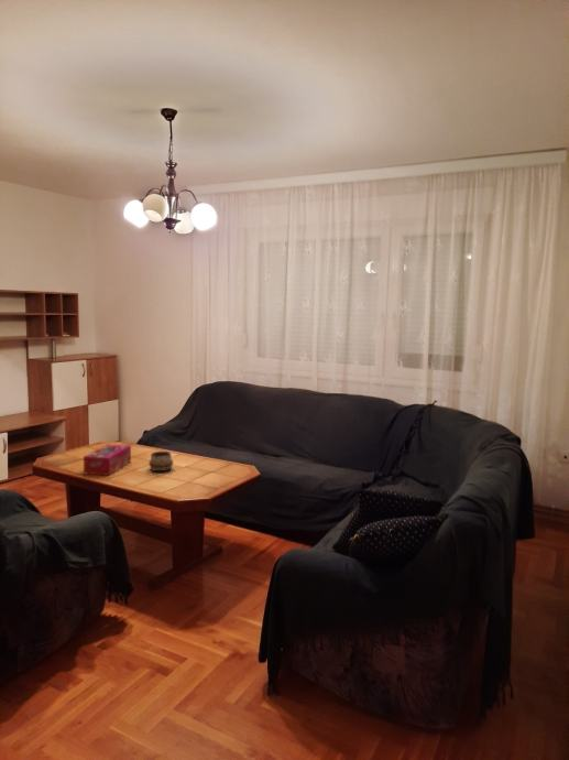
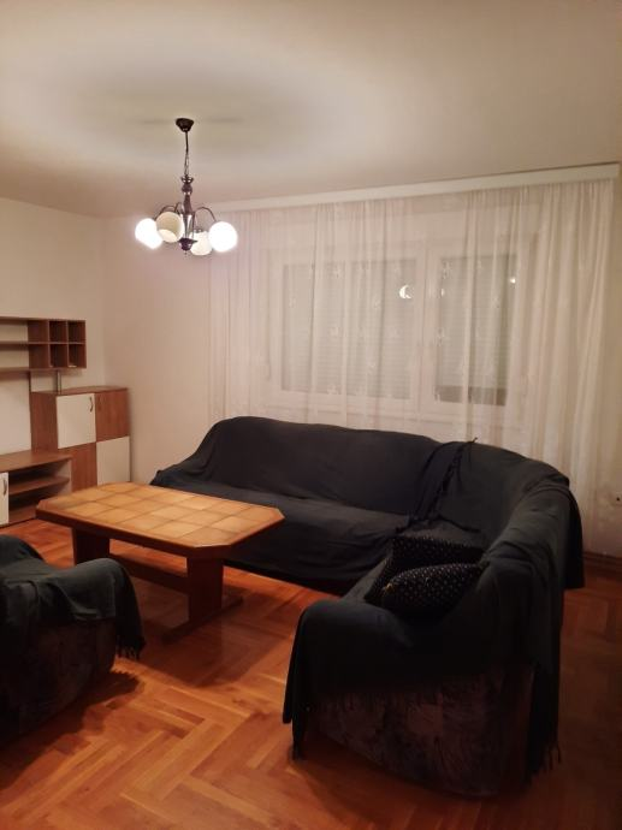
- tissue box [83,443,132,477]
- decorative bowl [147,450,174,473]
